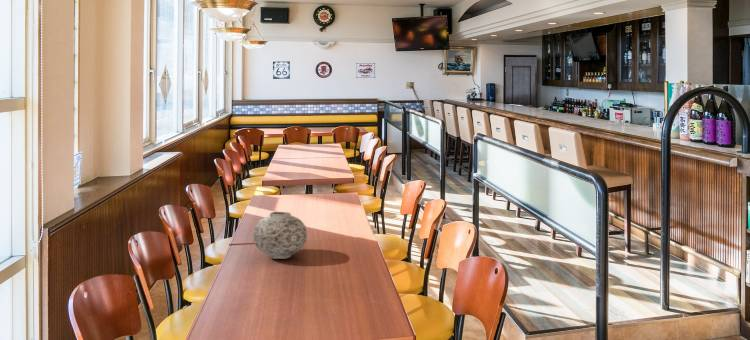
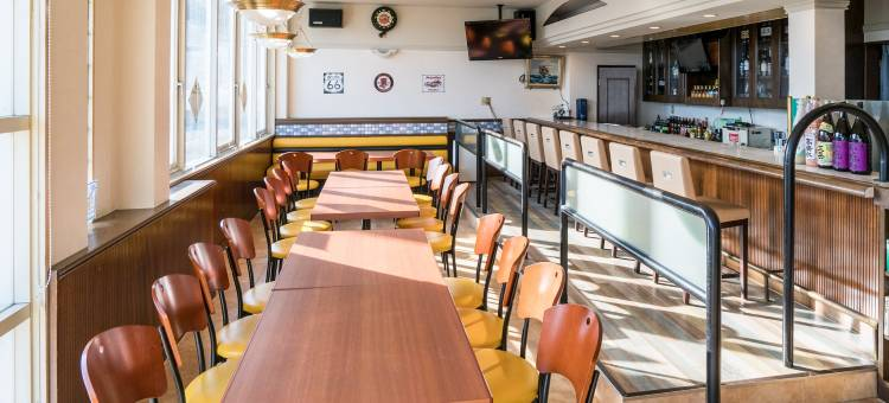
- vase [252,211,308,260]
